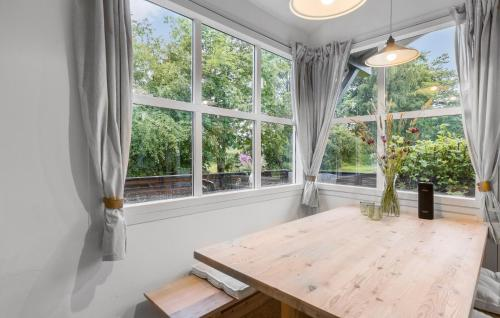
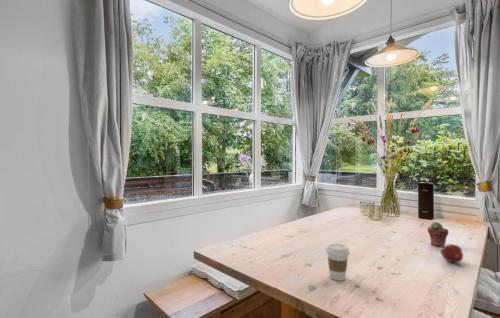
+ potted succulent [426,221,449,248]
+ apple [440,243,464,264]
+ coffee cup [325,243,351,282]
